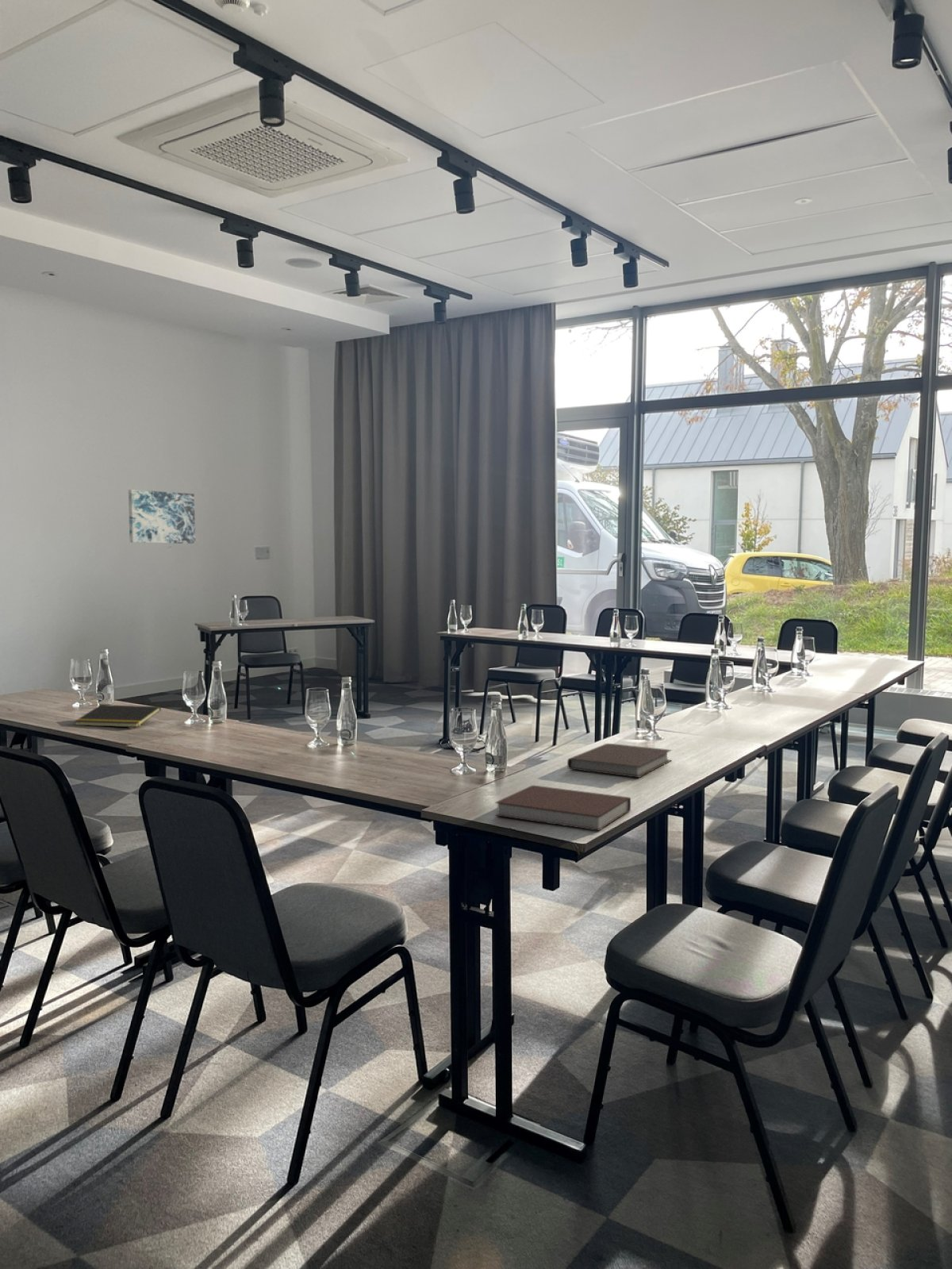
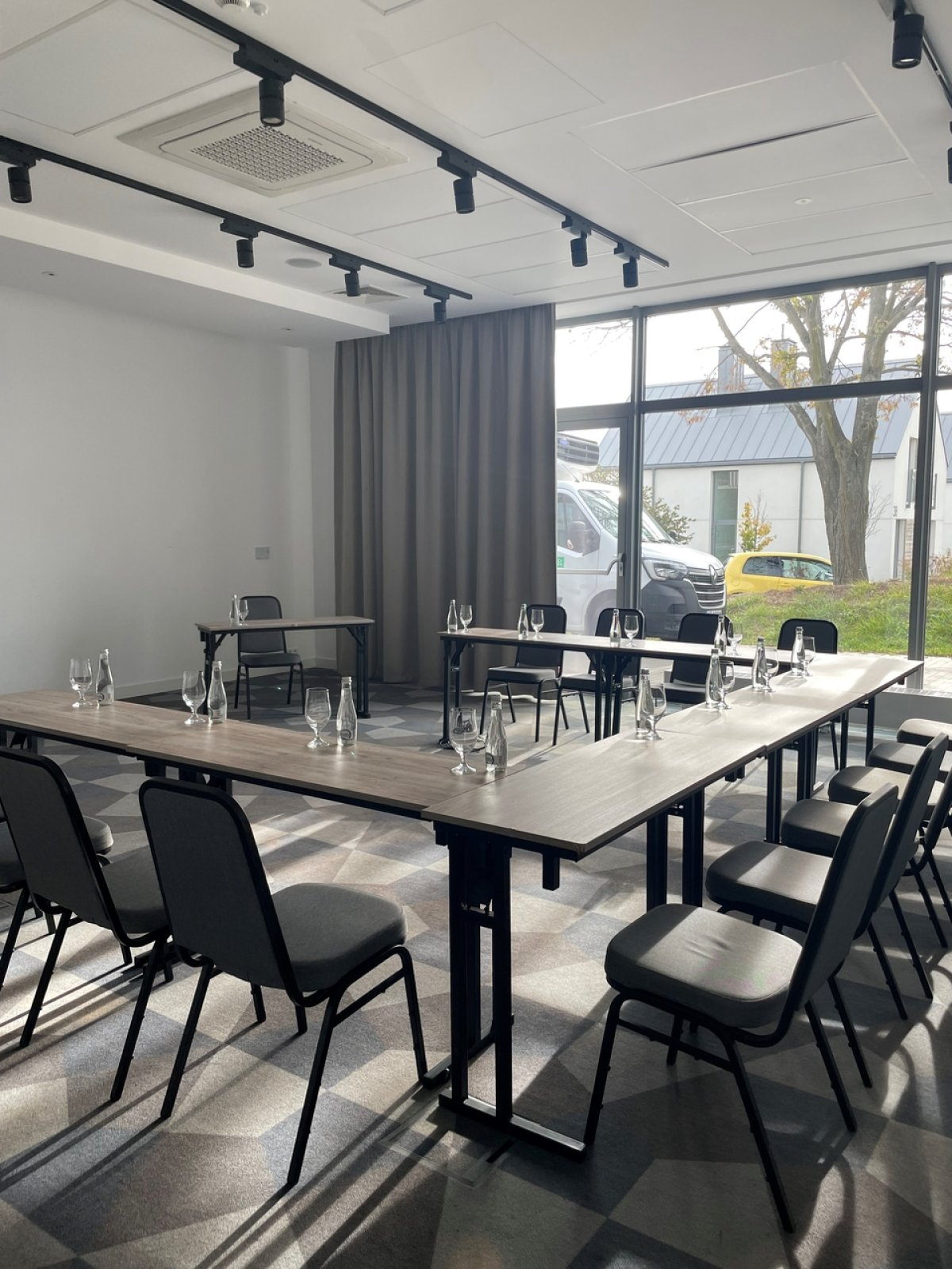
- notepad [74,704,162,728]
- wall art [128,489,196,544]
- notebook [566,743,673,779]
- notebook [494,784,631,832]
